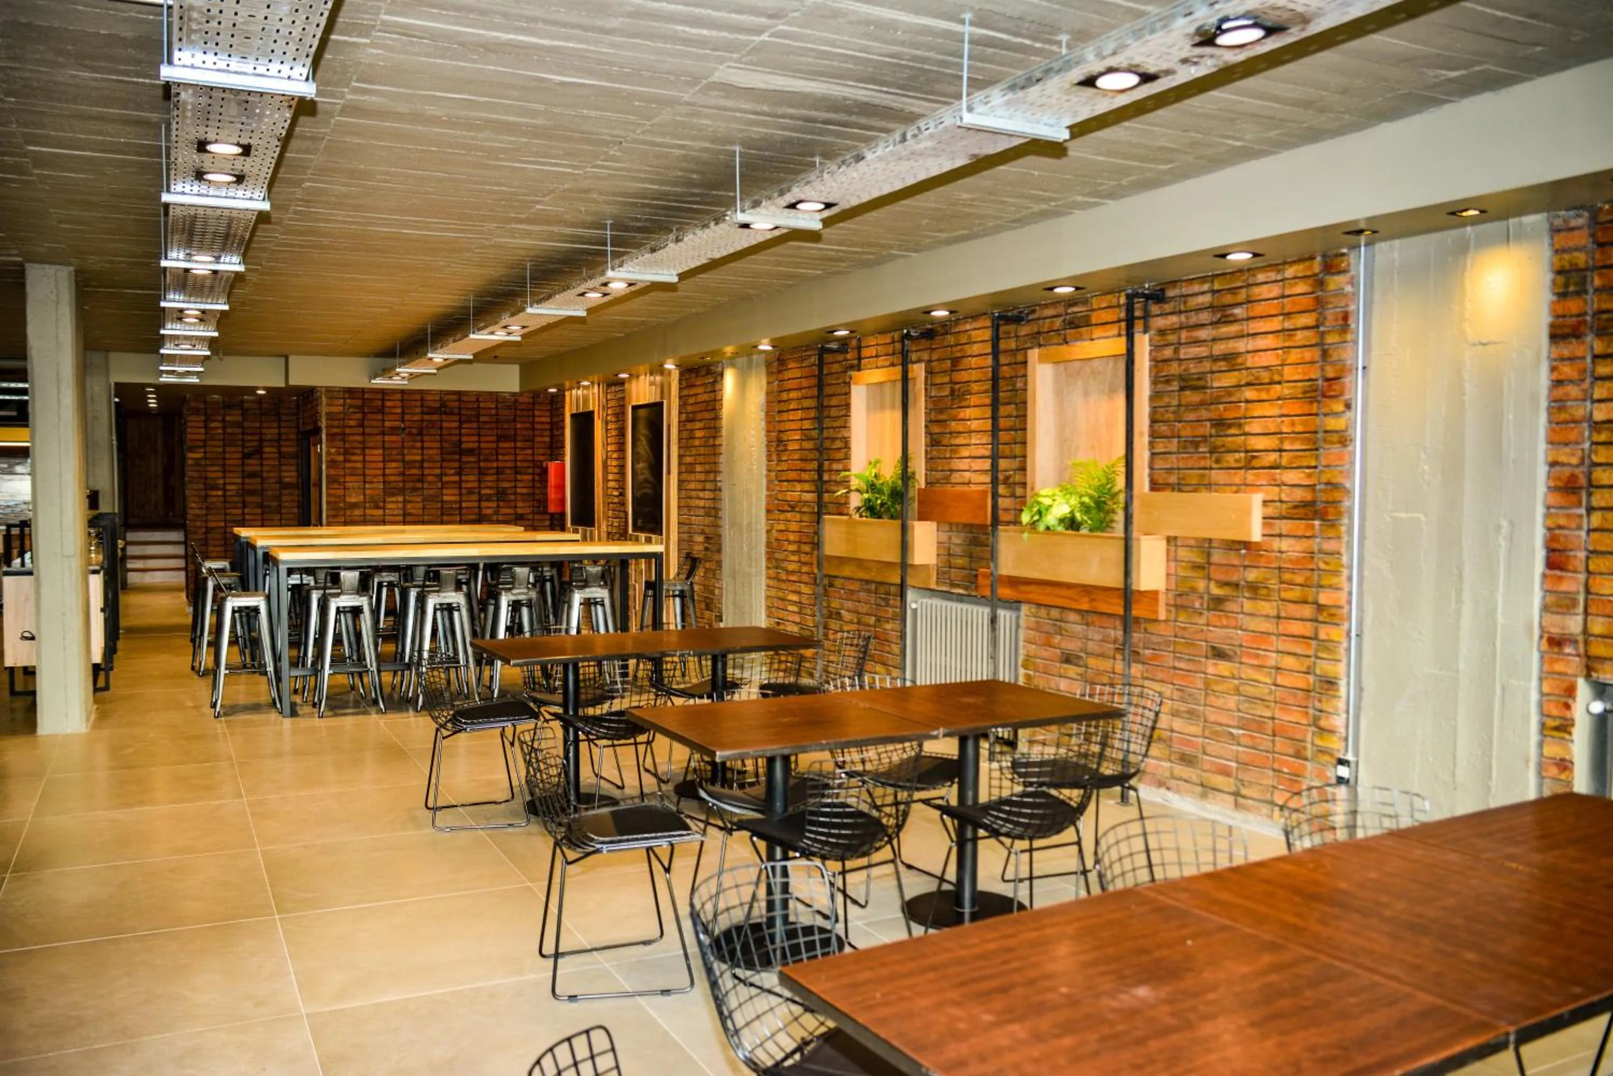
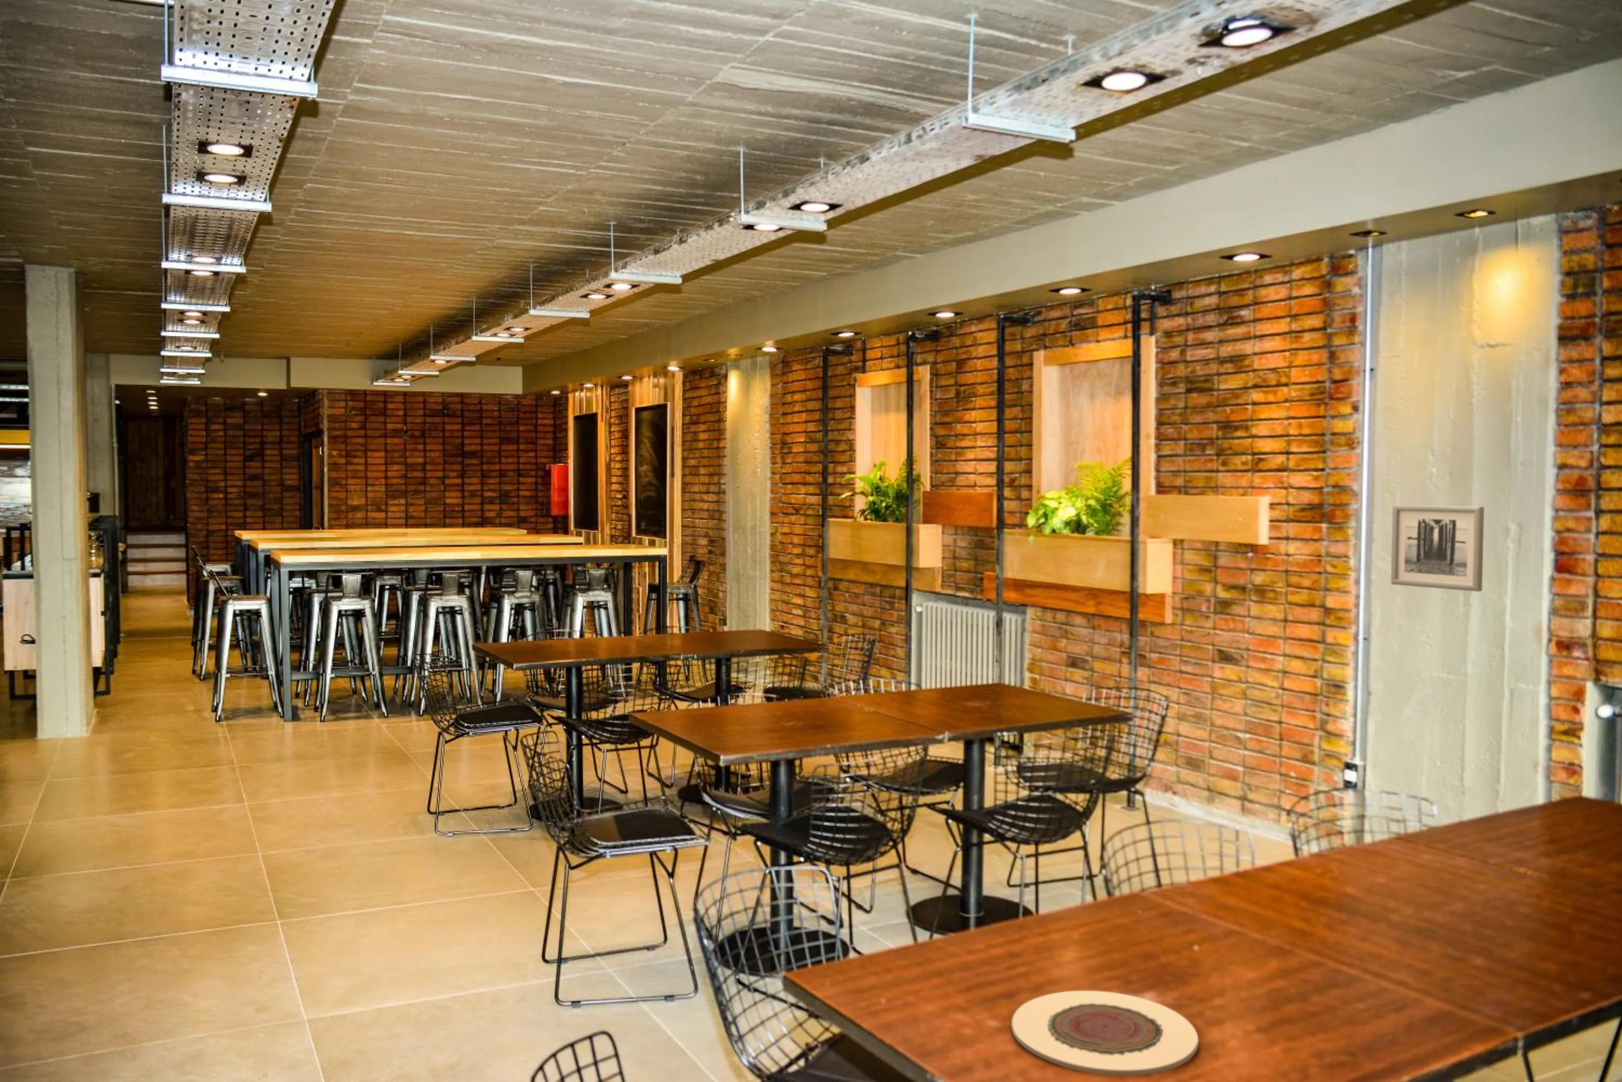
+ plate [1011,990,1199,1076]
+ wall art [1390,505,1484,592]
